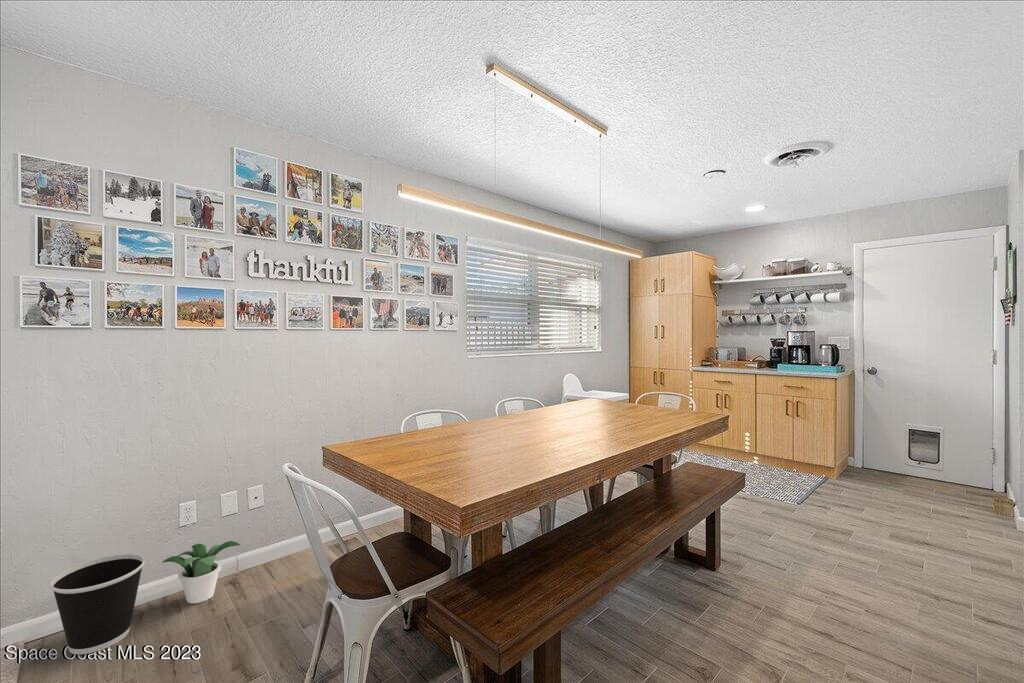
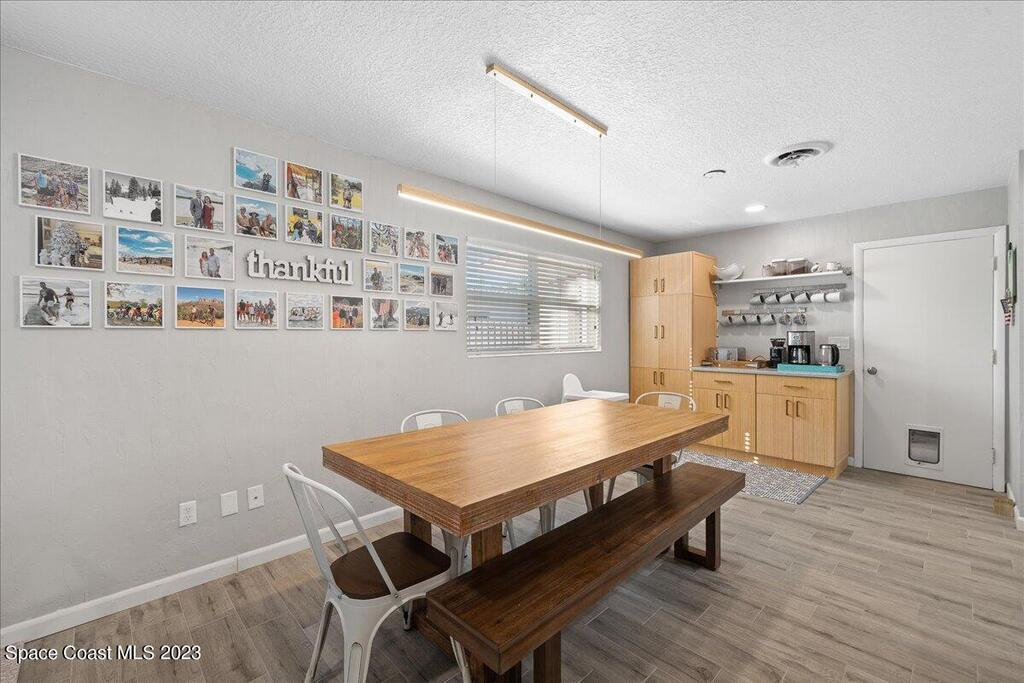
- wastebasket [49,553,146,655]
- potted plant [161,540,241,605]
